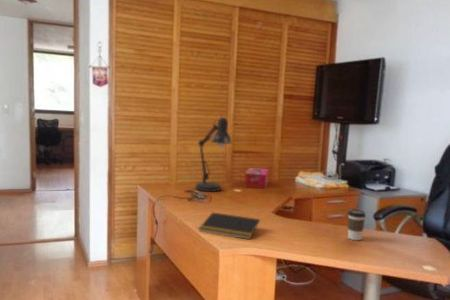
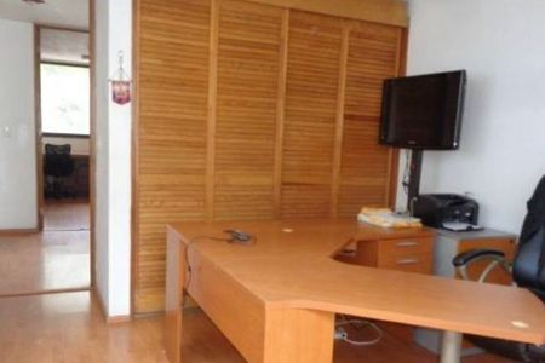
- tissue box [244,167,269,189]
- desk lamp [194,116,233,193]
- notepad [198,211,261,240]
- coffee cup [347,208,367,241]
